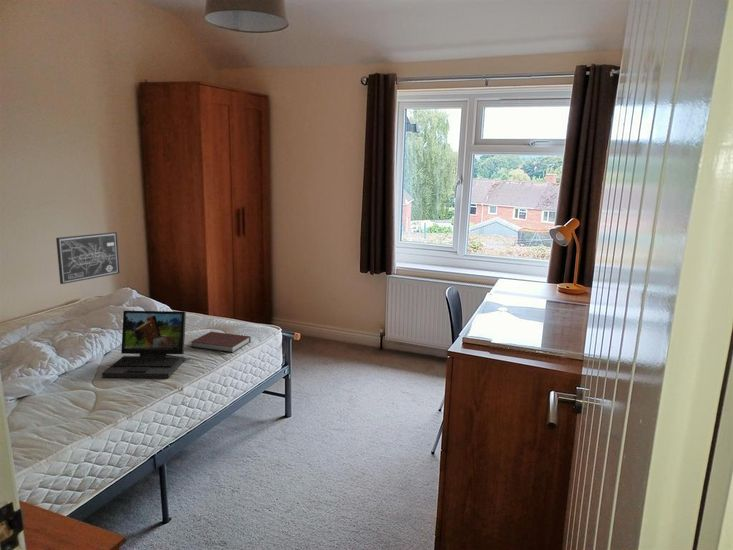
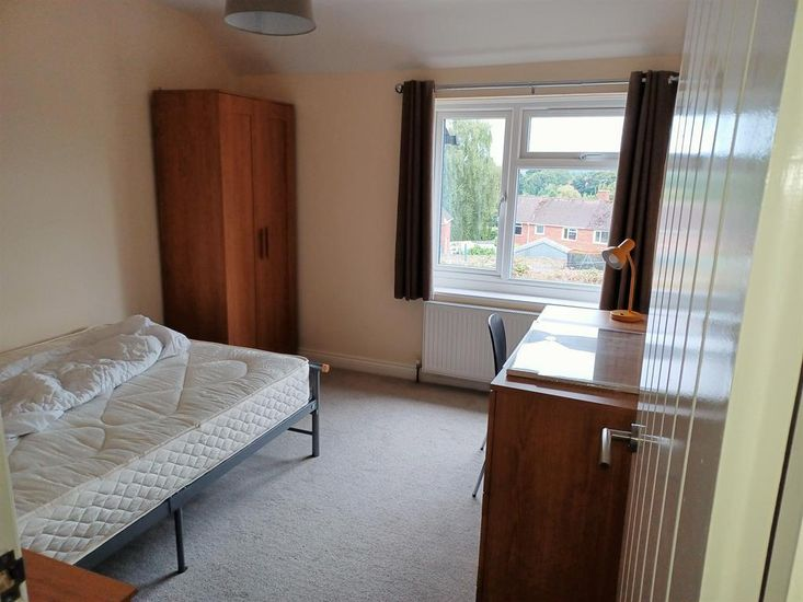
- notebook [190,331,252,354]
- wall art [55,231,121,285]
- laptop [101,310,187,379]
